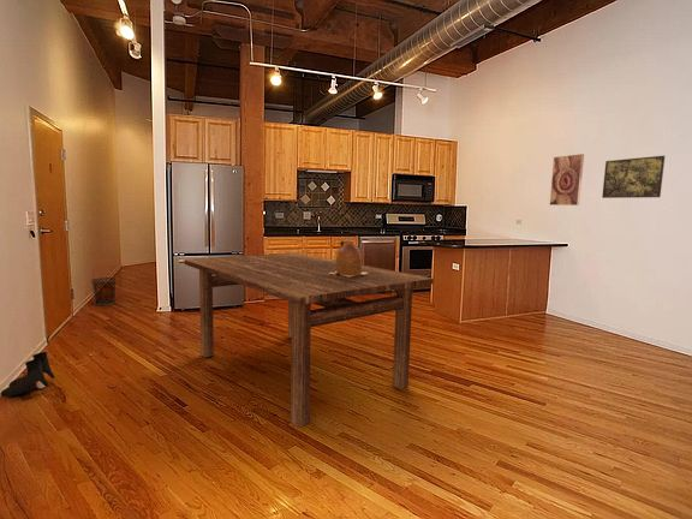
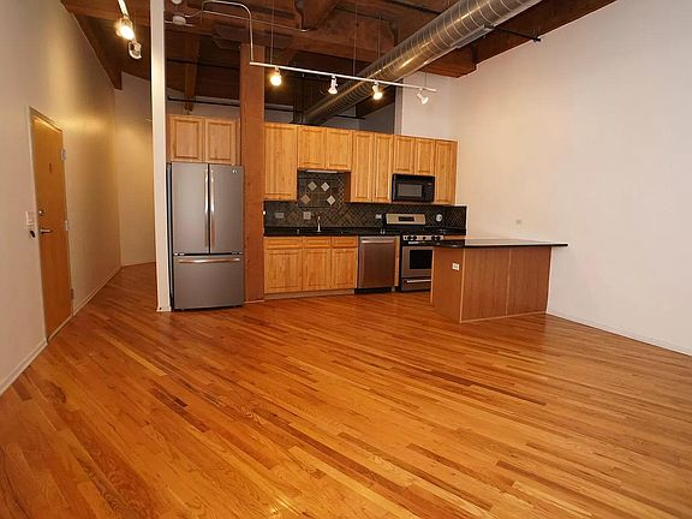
- dining table [184,252,435,429]
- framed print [601,155,666,199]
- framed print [549,153,585,207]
- boots [0,351,55,398]
- ceramic jug [328,239,369,278]
- trash can [90,276,118,306]
